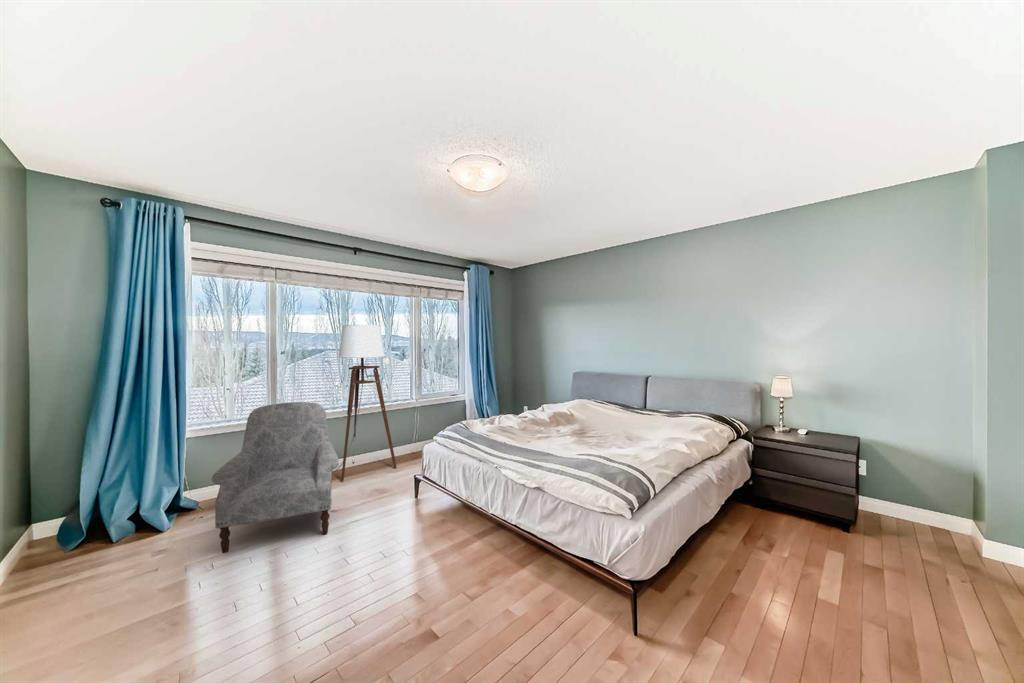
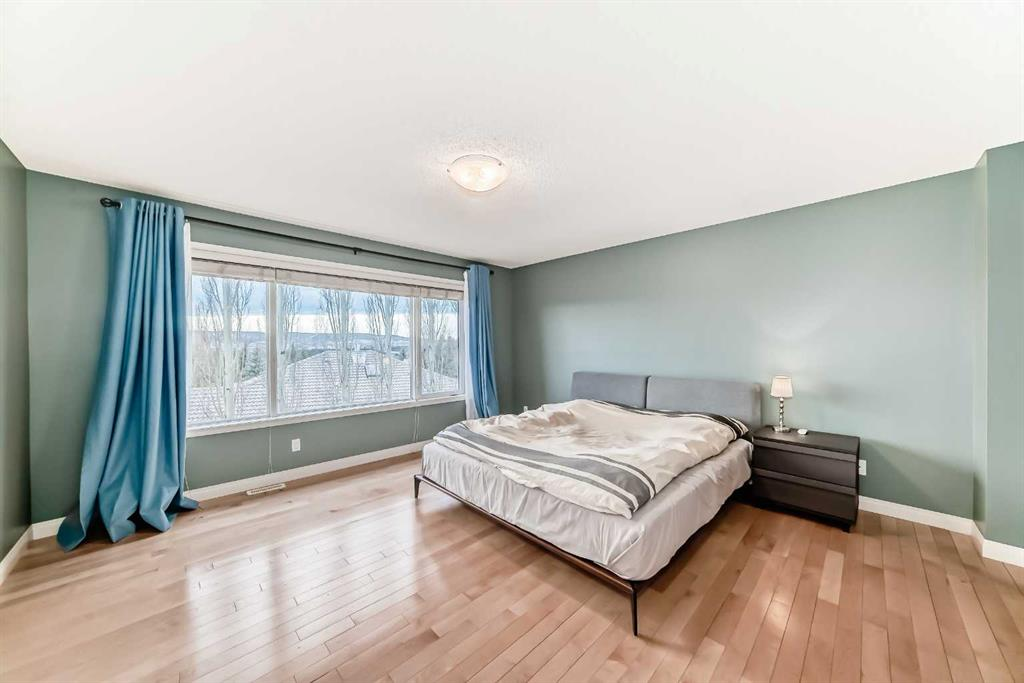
- floor lamp [332,324,397,482]
- armchair [211,401,340,554]
